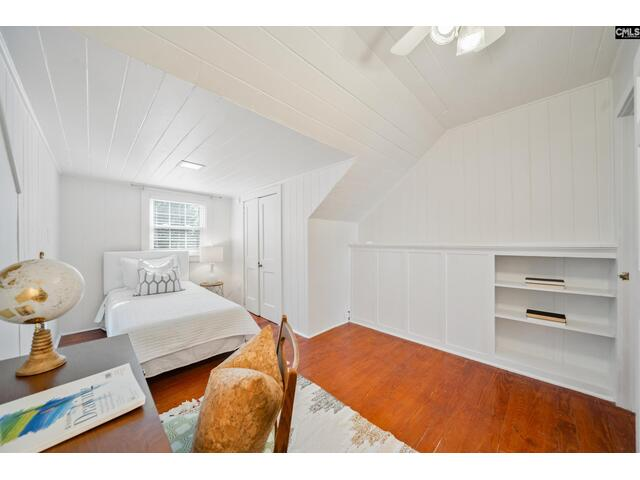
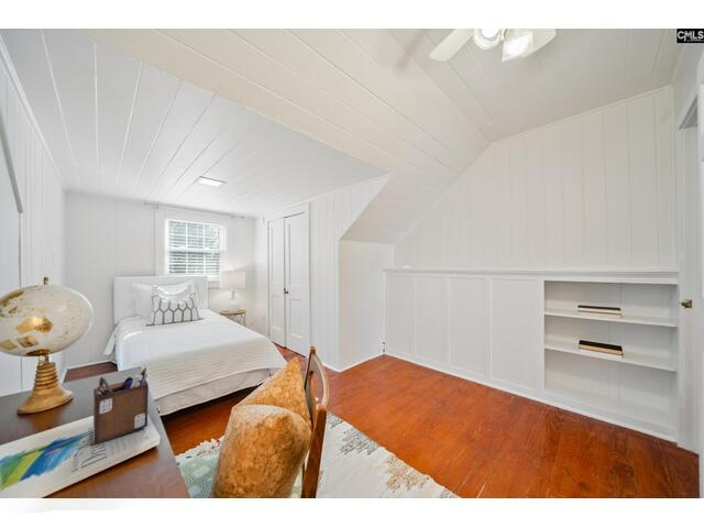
+ desk organizer [92,366,150,447]
